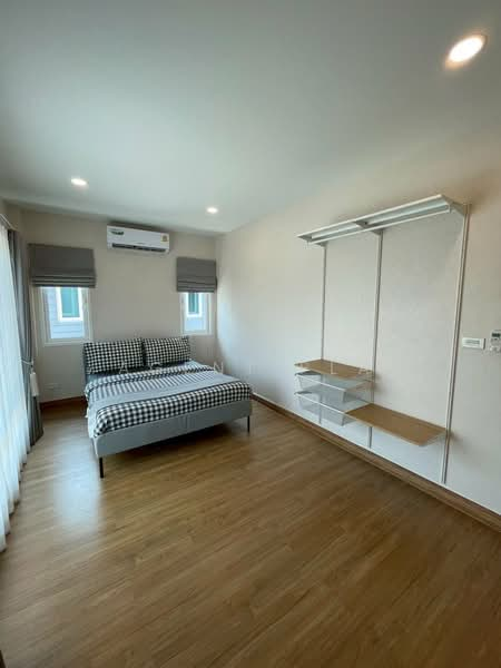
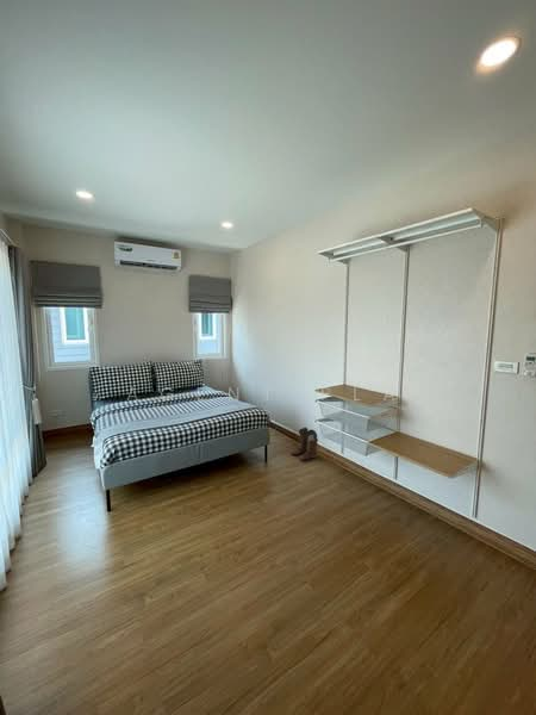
+ boots [289,427,319,462]
